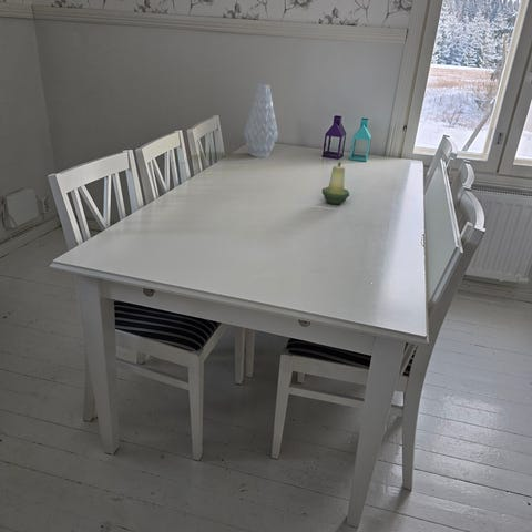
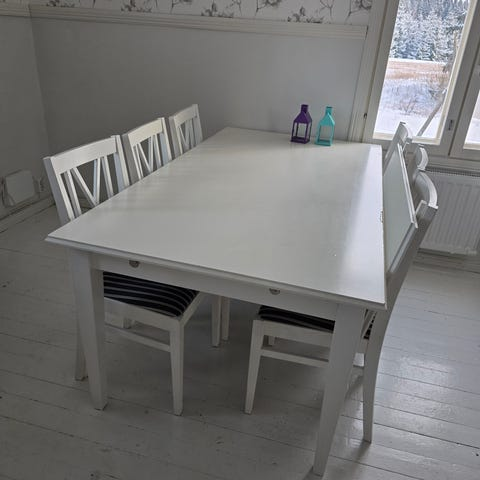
- candle holder [321,161,350,206]
- vase [243,82,279,158]
